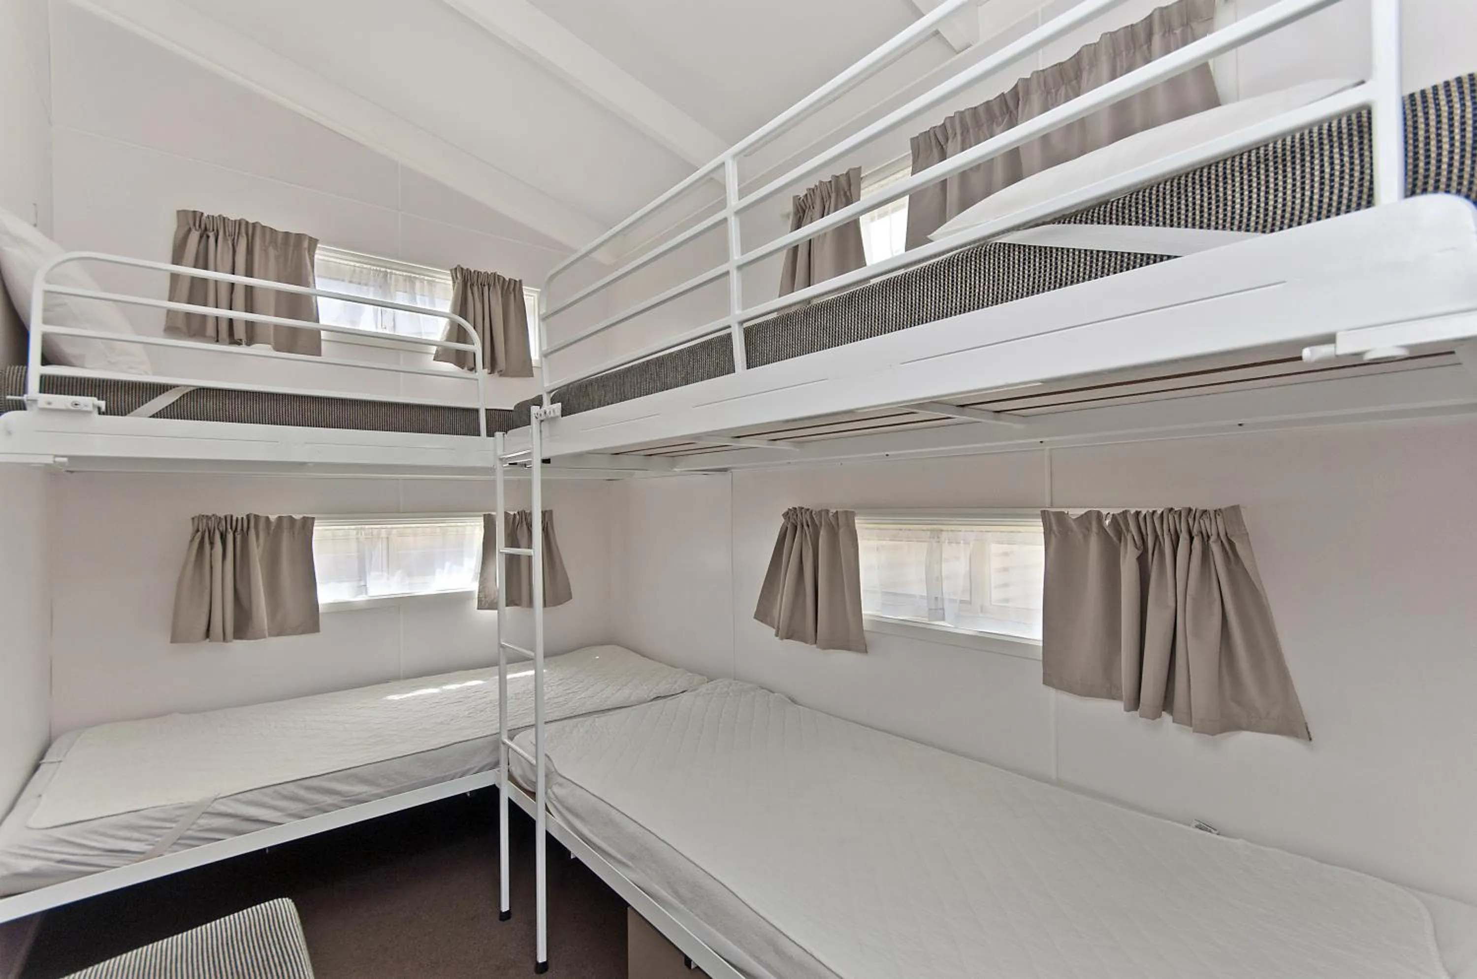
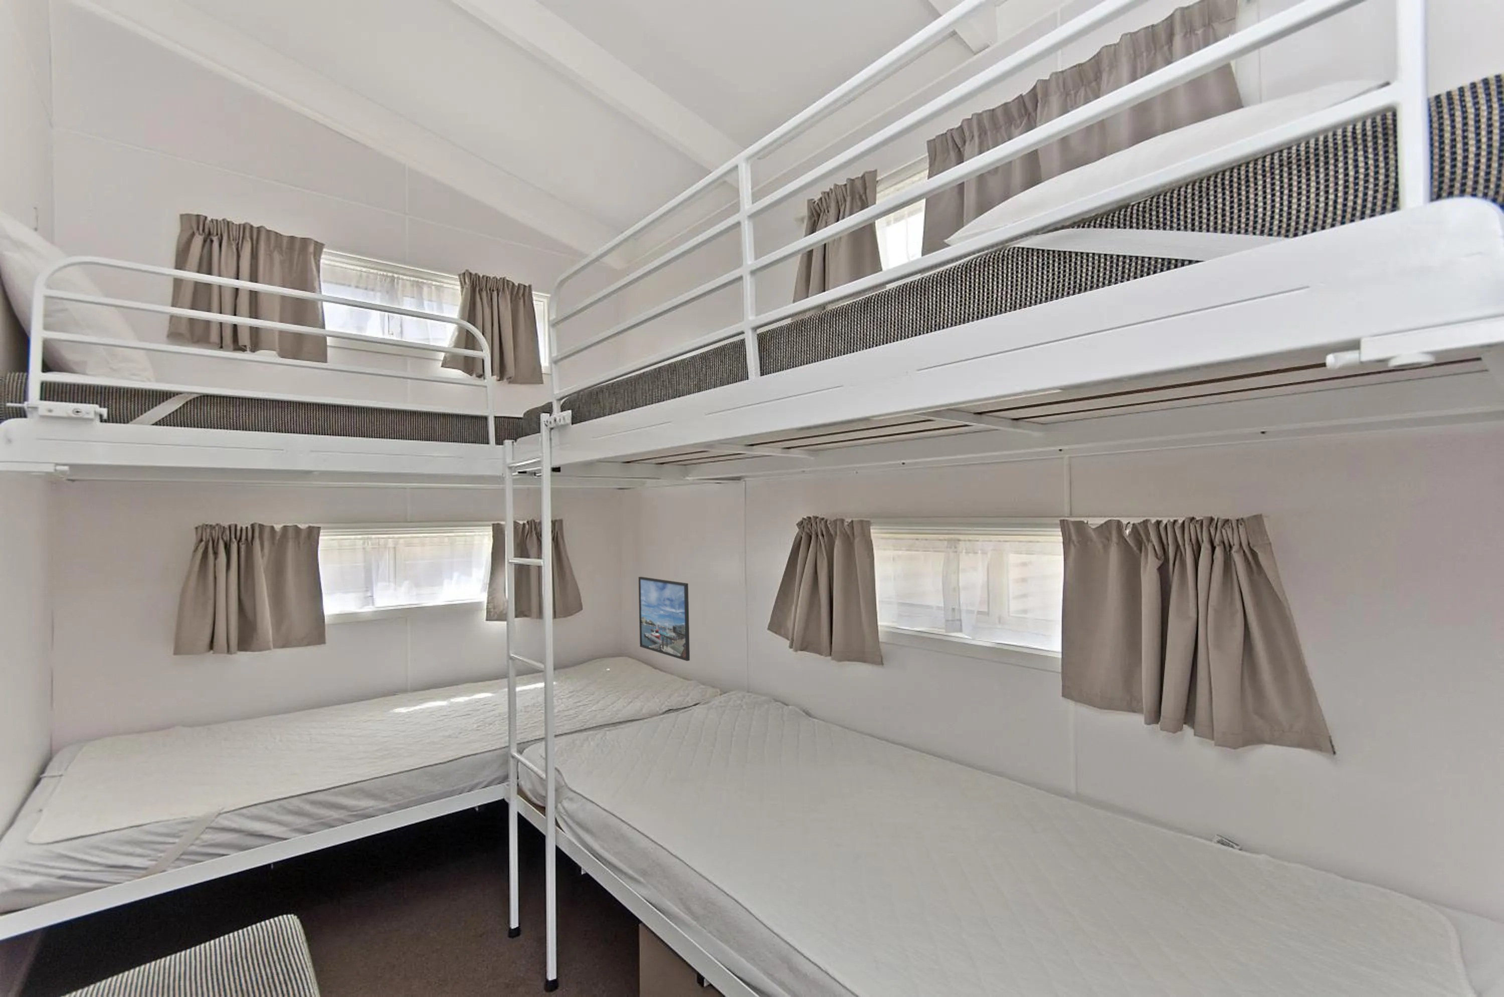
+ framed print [637,576,691,661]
